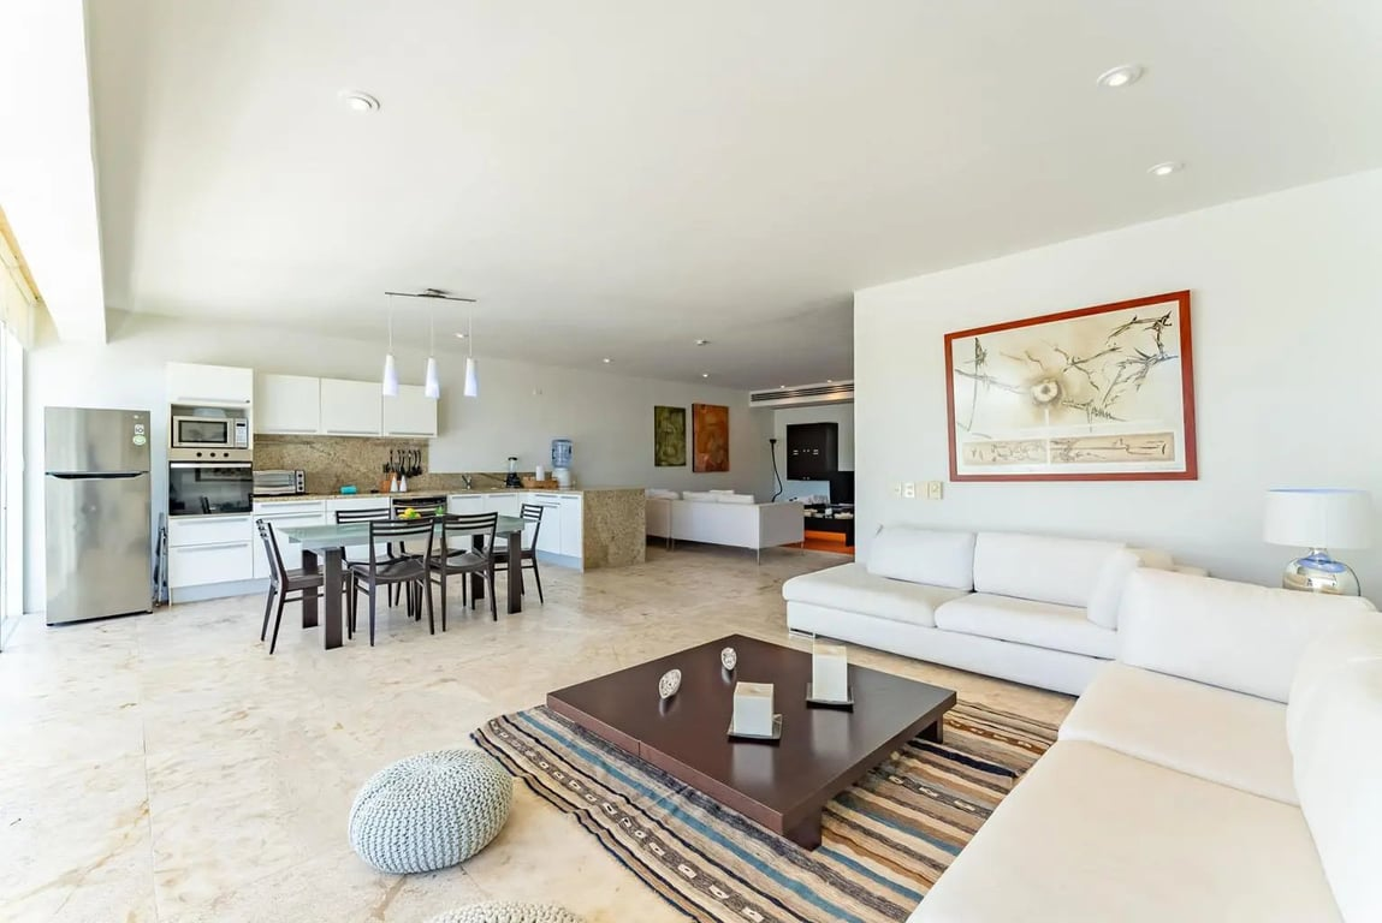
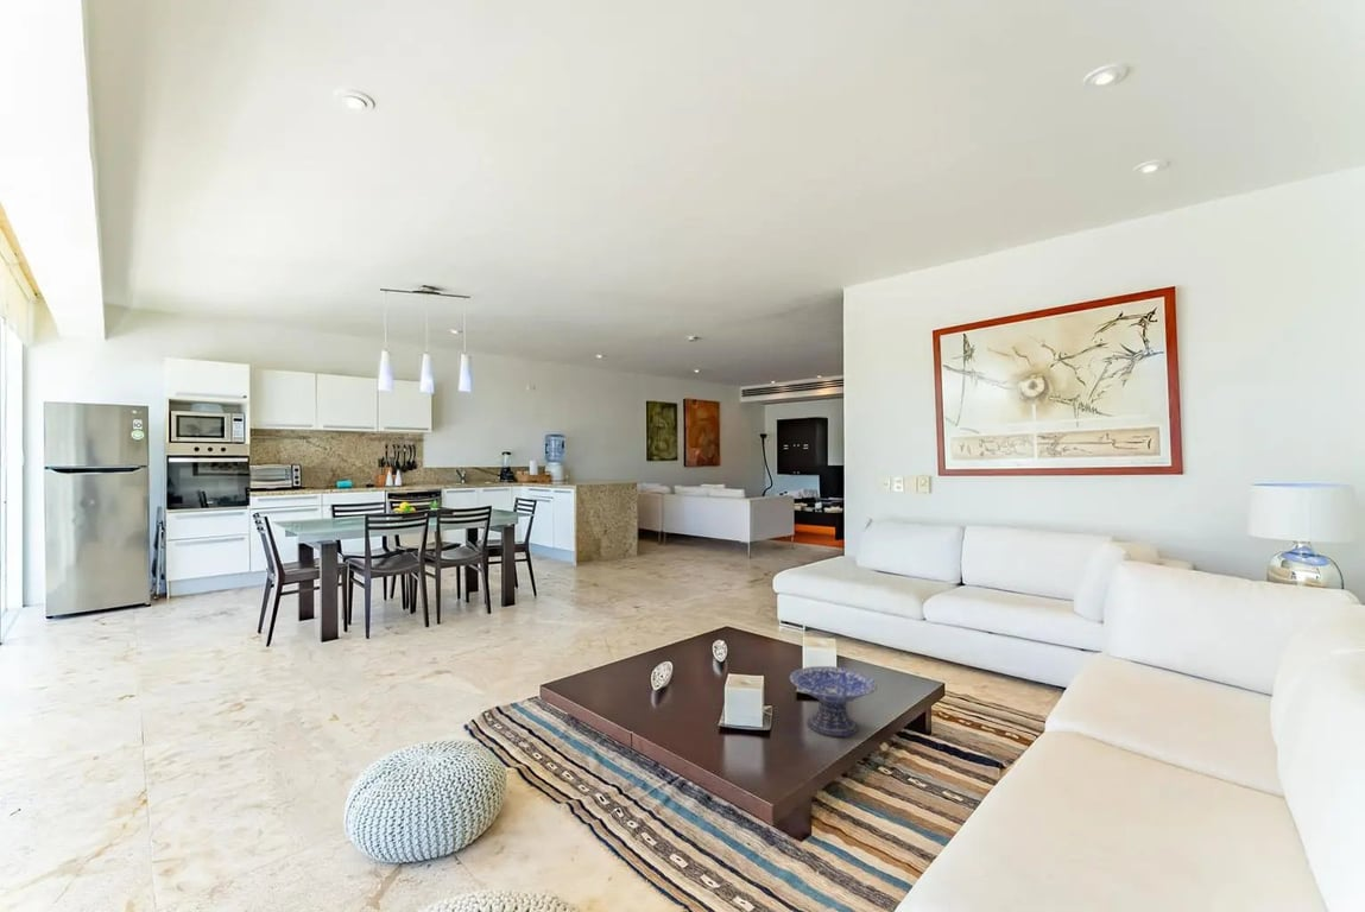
+ decorative bowl [789,665,878,737]
